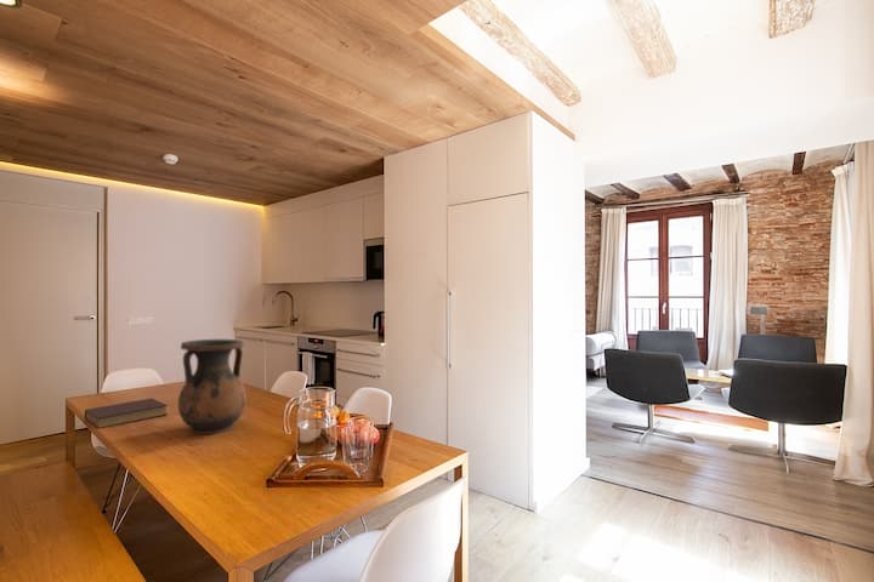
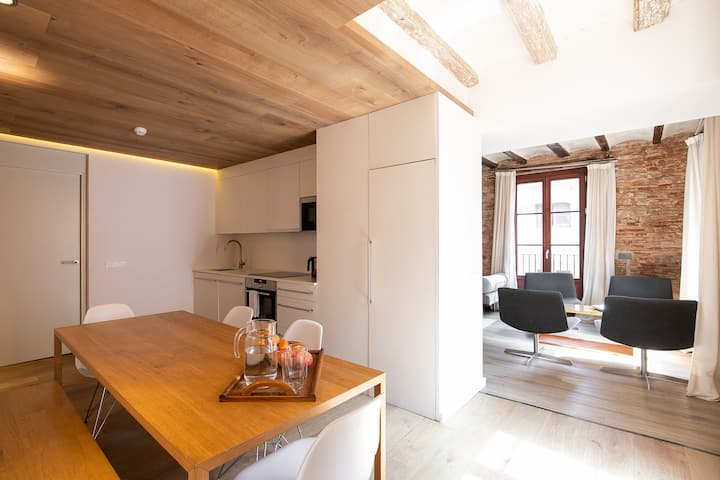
- book [84,398,169,430]
- vase [177,338,248,435]
